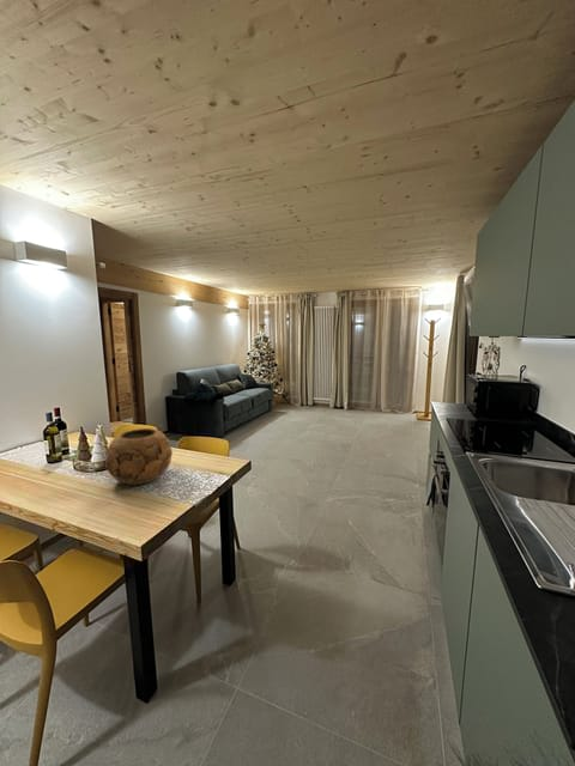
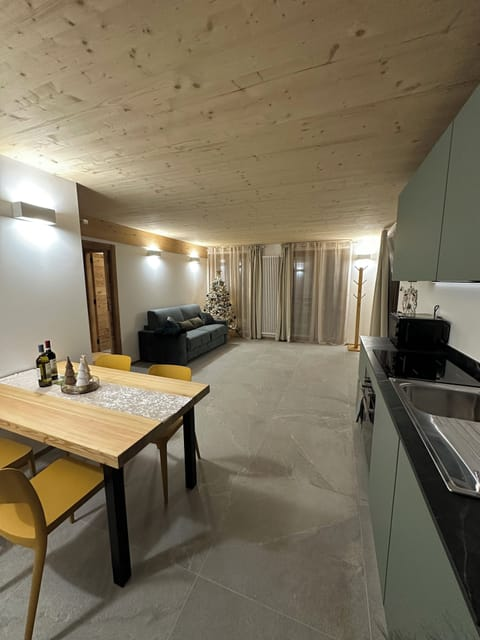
- decorative bowl [104,427,174,486]
